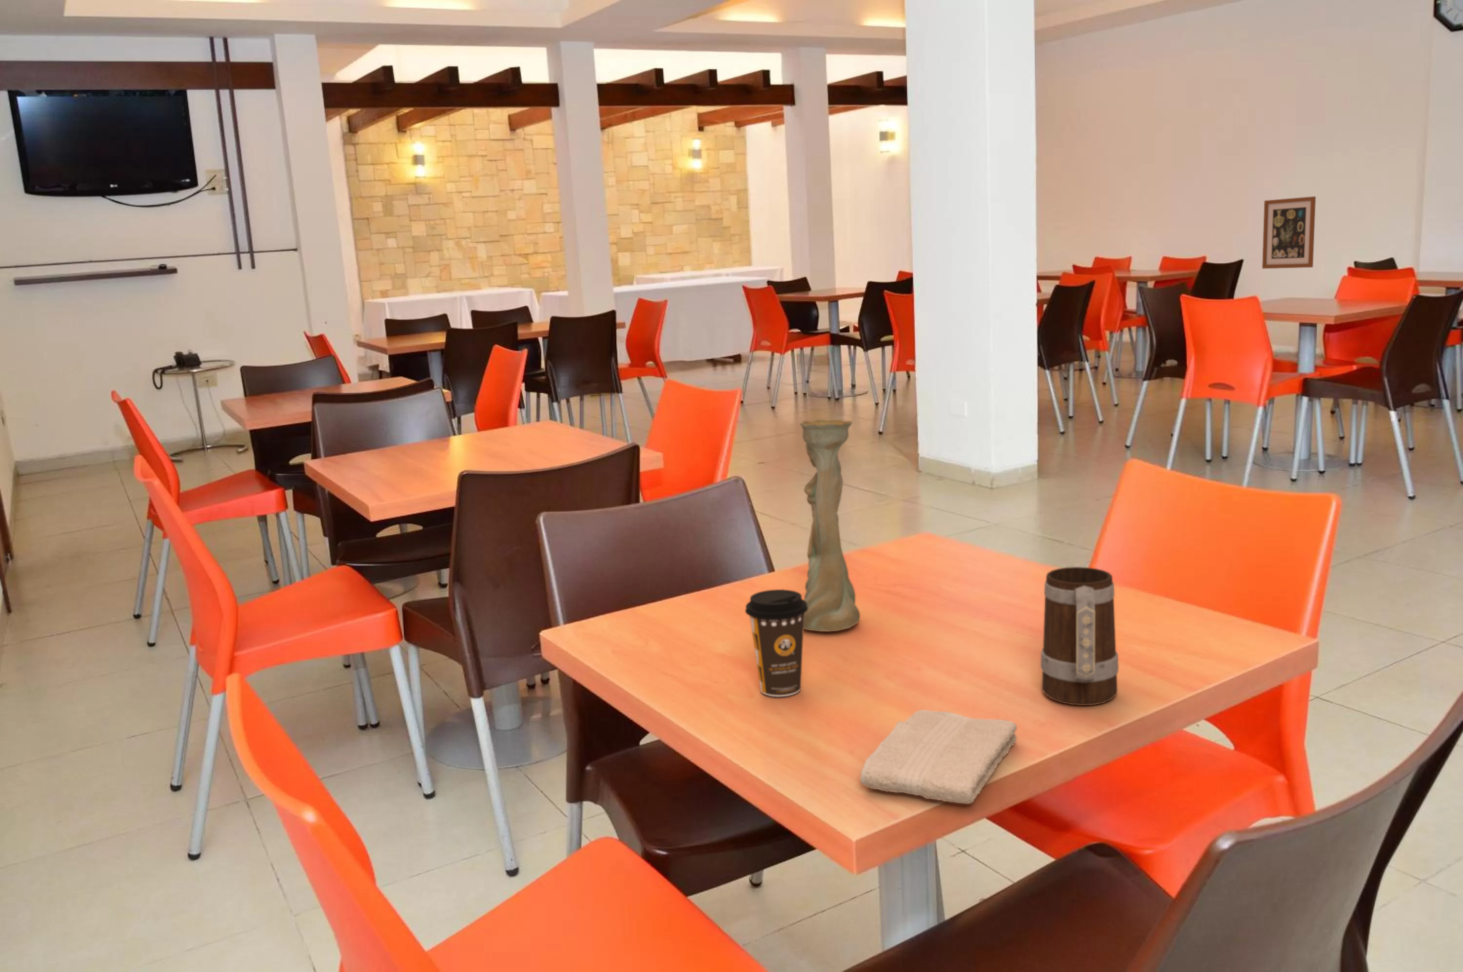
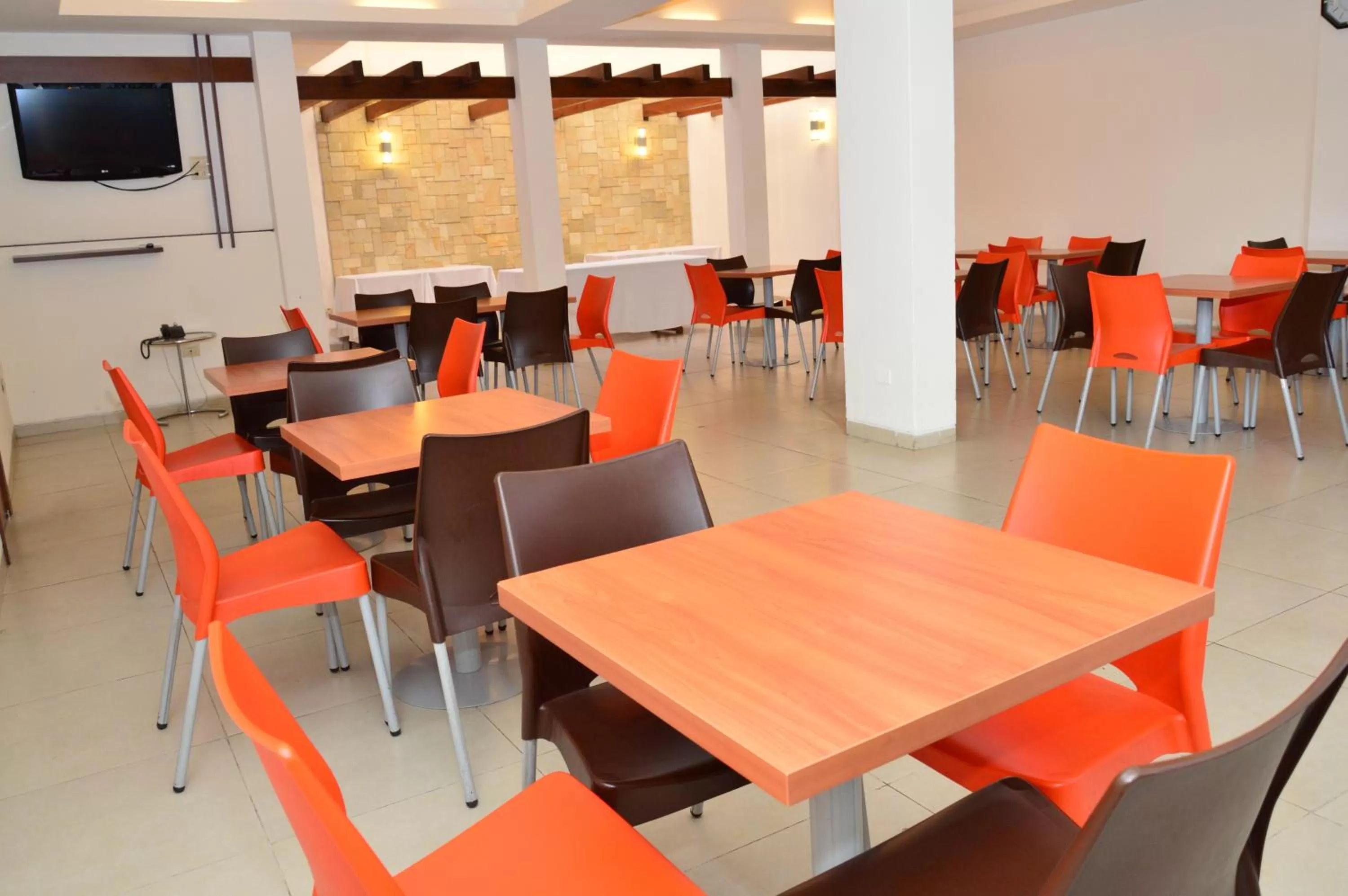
- wall art [1261,196,1316,269]
- washcloth [860,709,1017,805]
- coffee cup [745,589,809,698]
- vase [799,419,861,632]
- mug [1040,566,1119,706]
